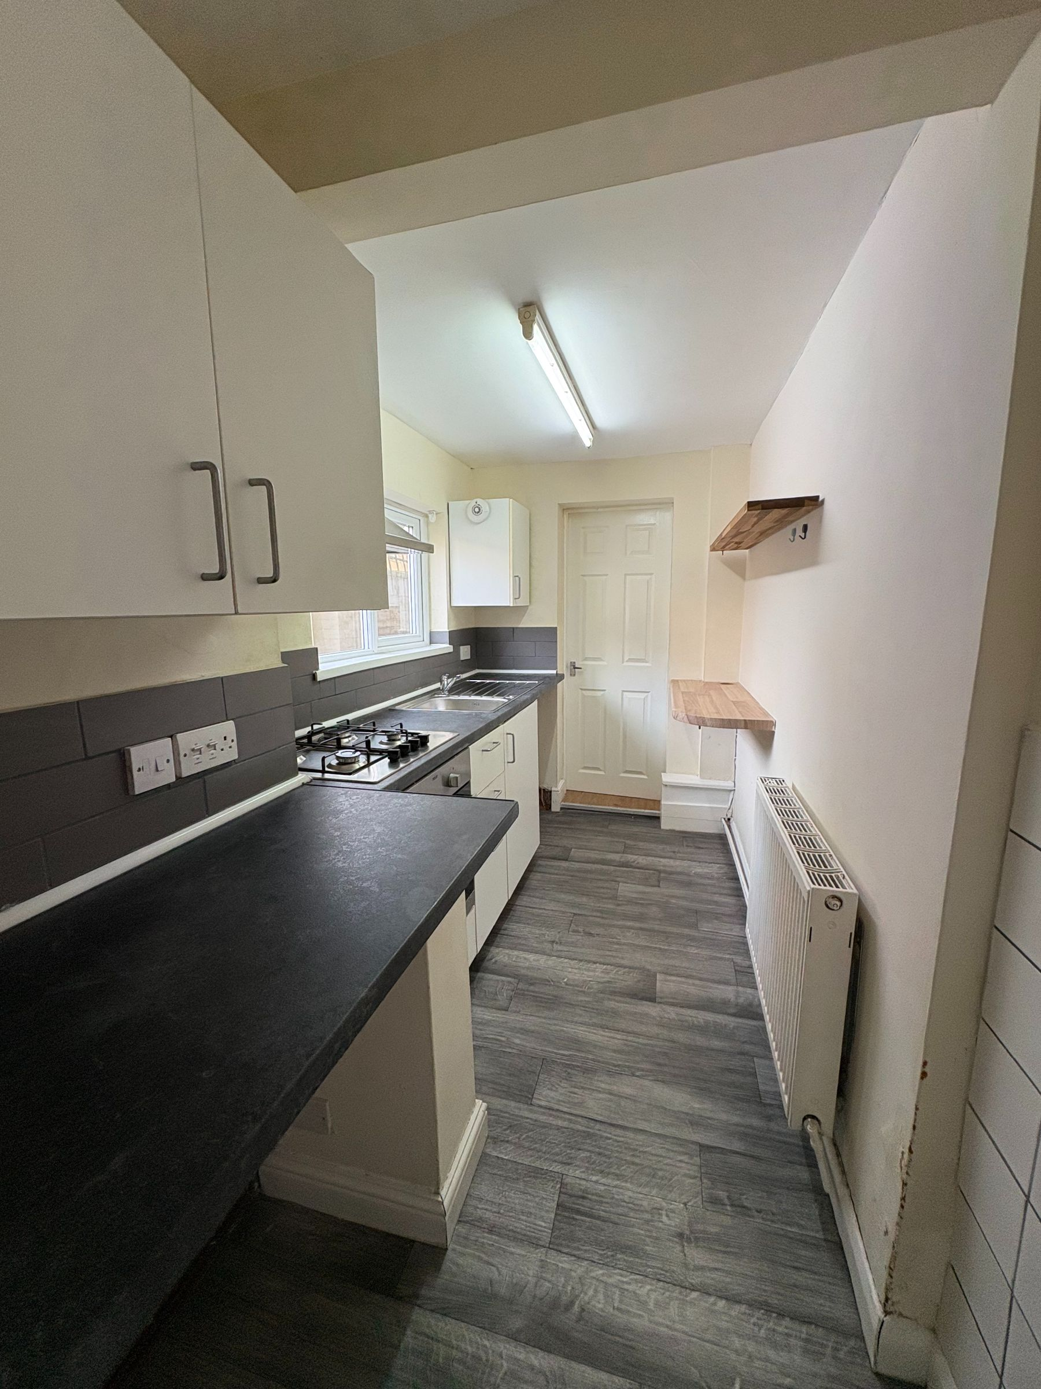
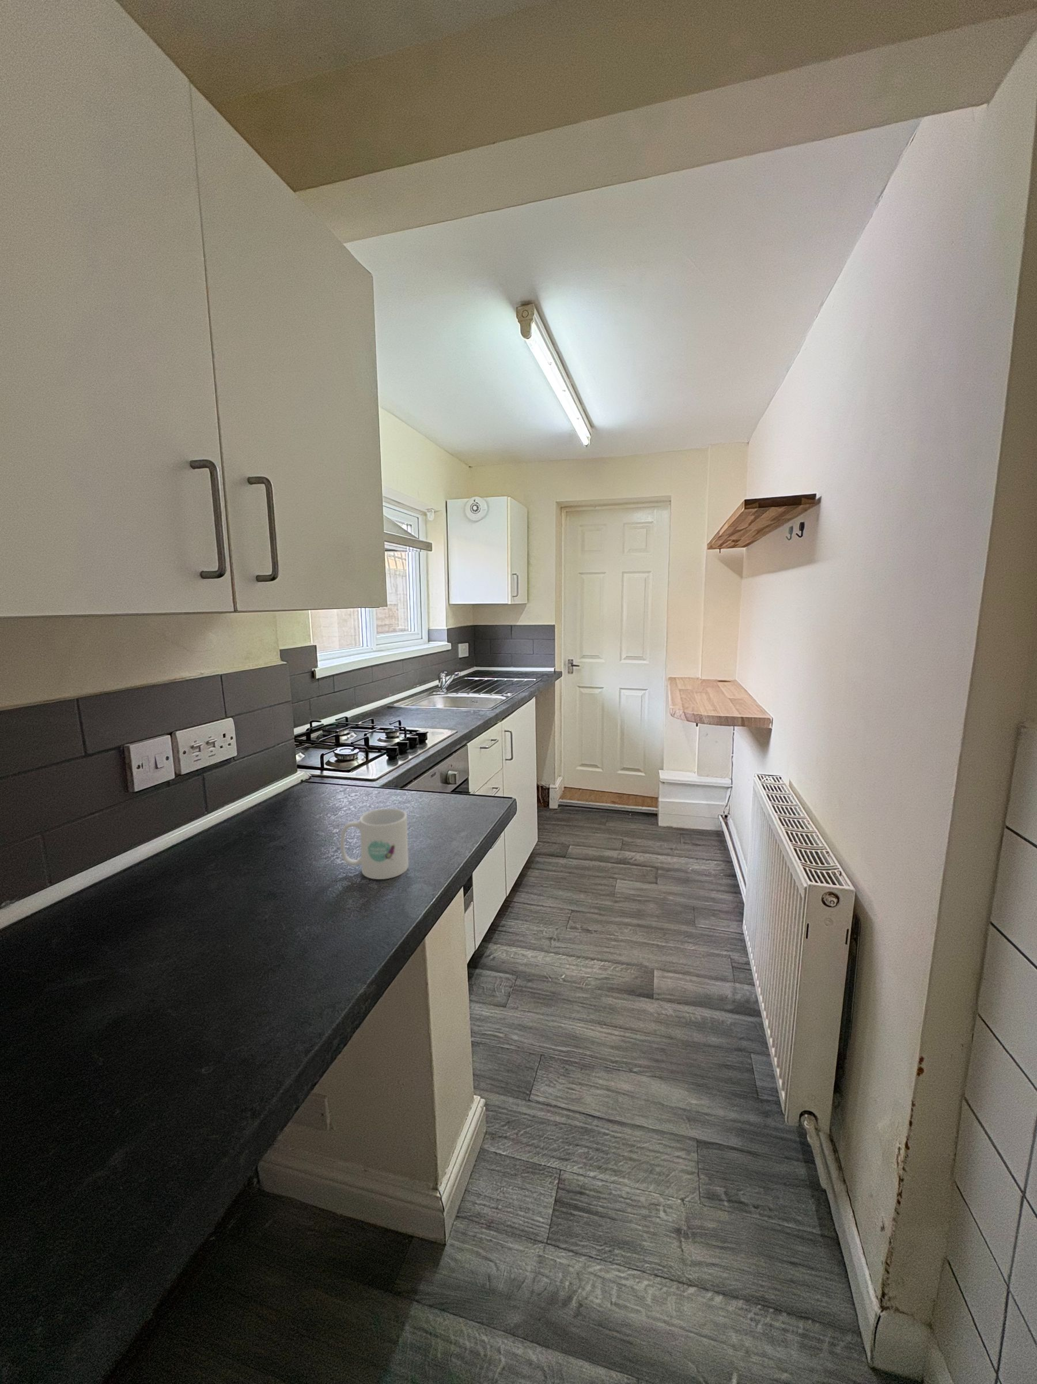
+ mug [340,808,410,881]
